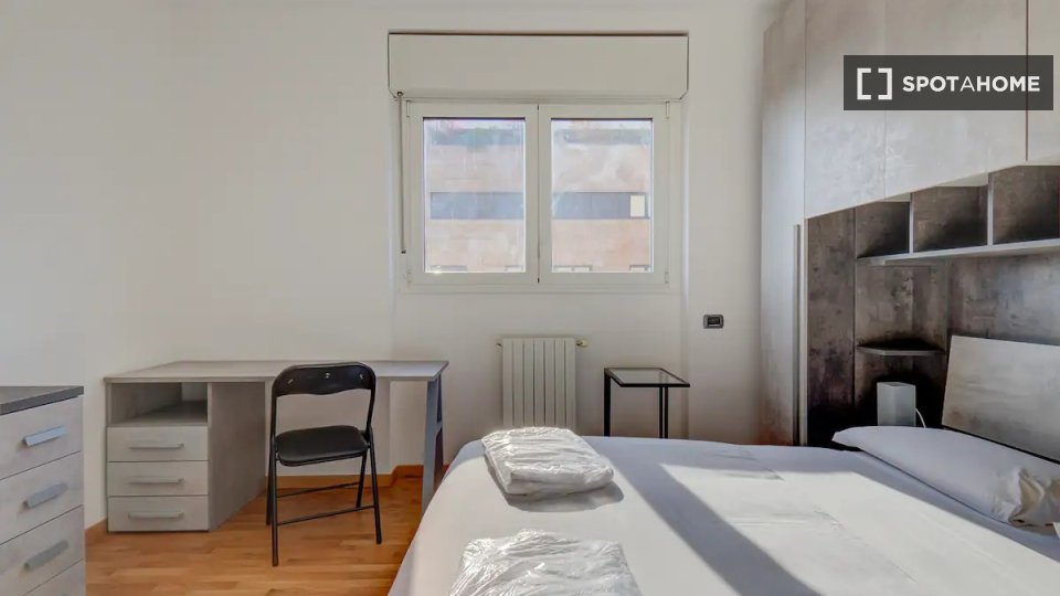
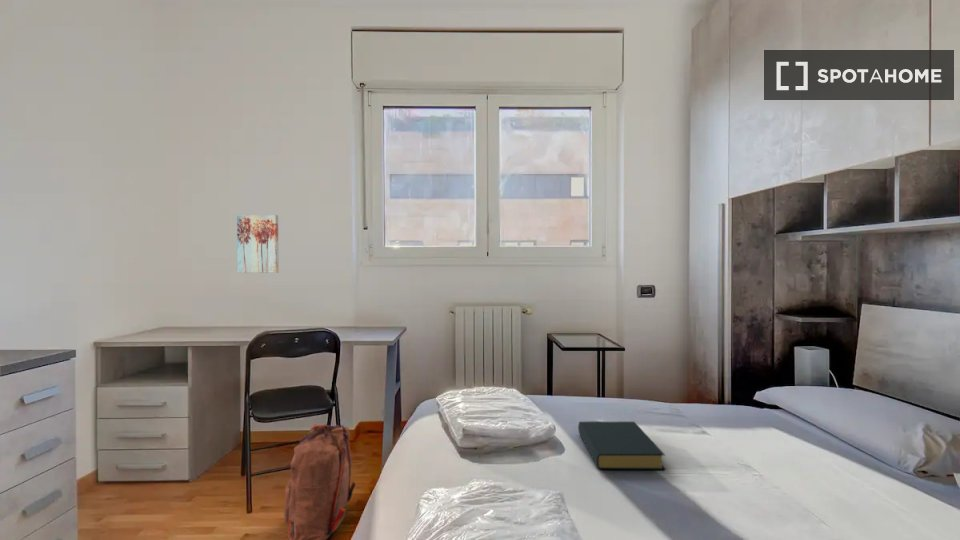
+ wall art [236,214,280,274]
+ hardback book [577,420,666,471]
+ backpack [283,423,357,540]
